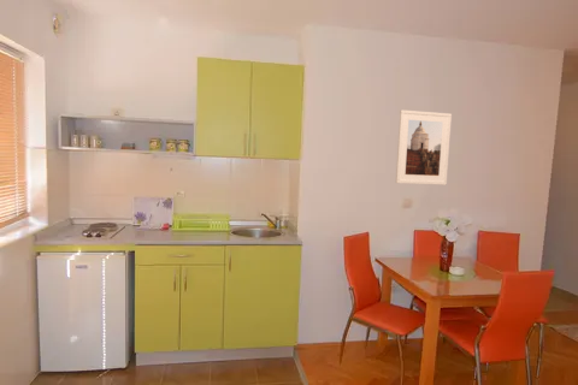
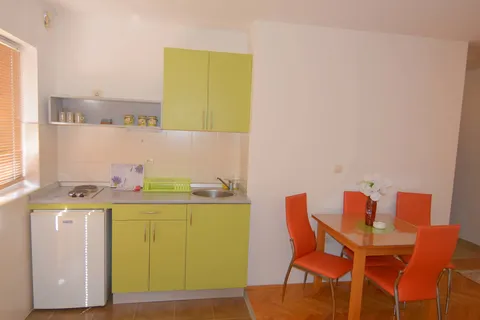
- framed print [395,109,453,186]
